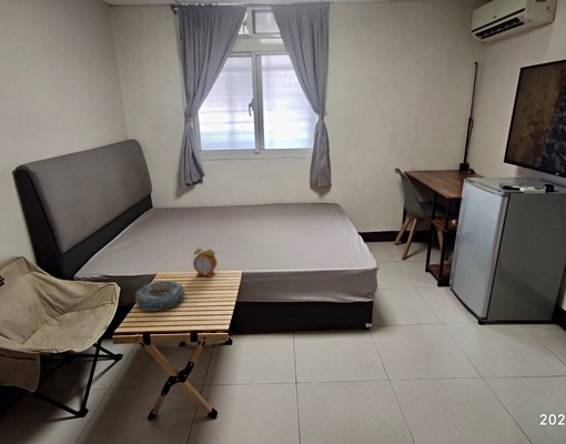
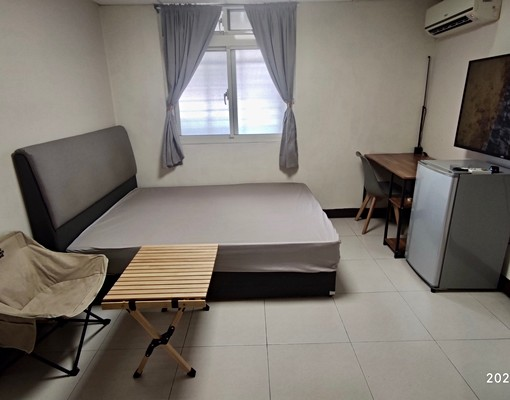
- alarm clock [192,243,218,279]
- decorative bowl [134,279,186,312]
